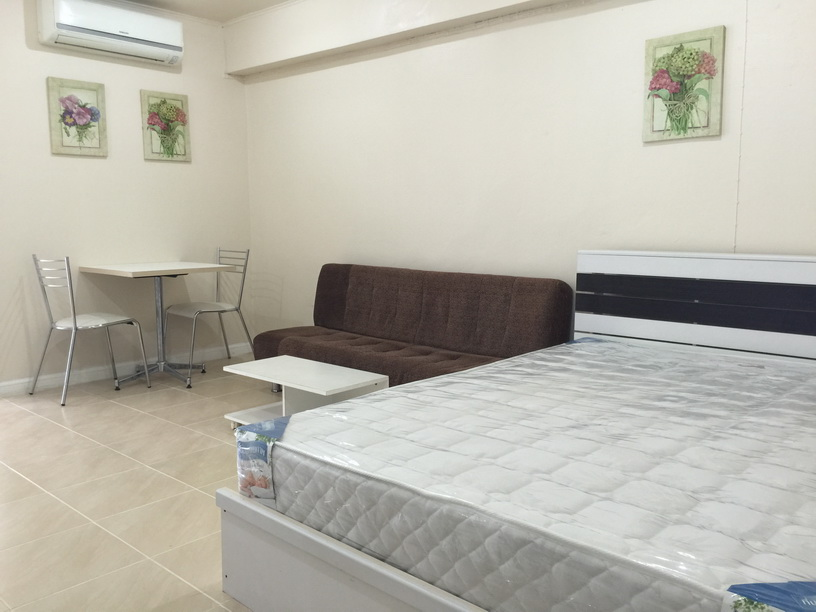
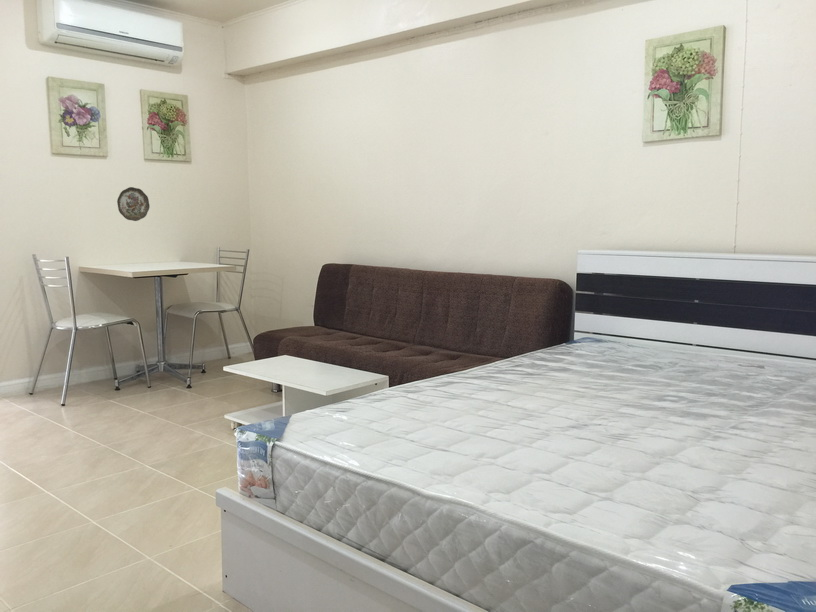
+ decorative plate [116,186,150,222]
